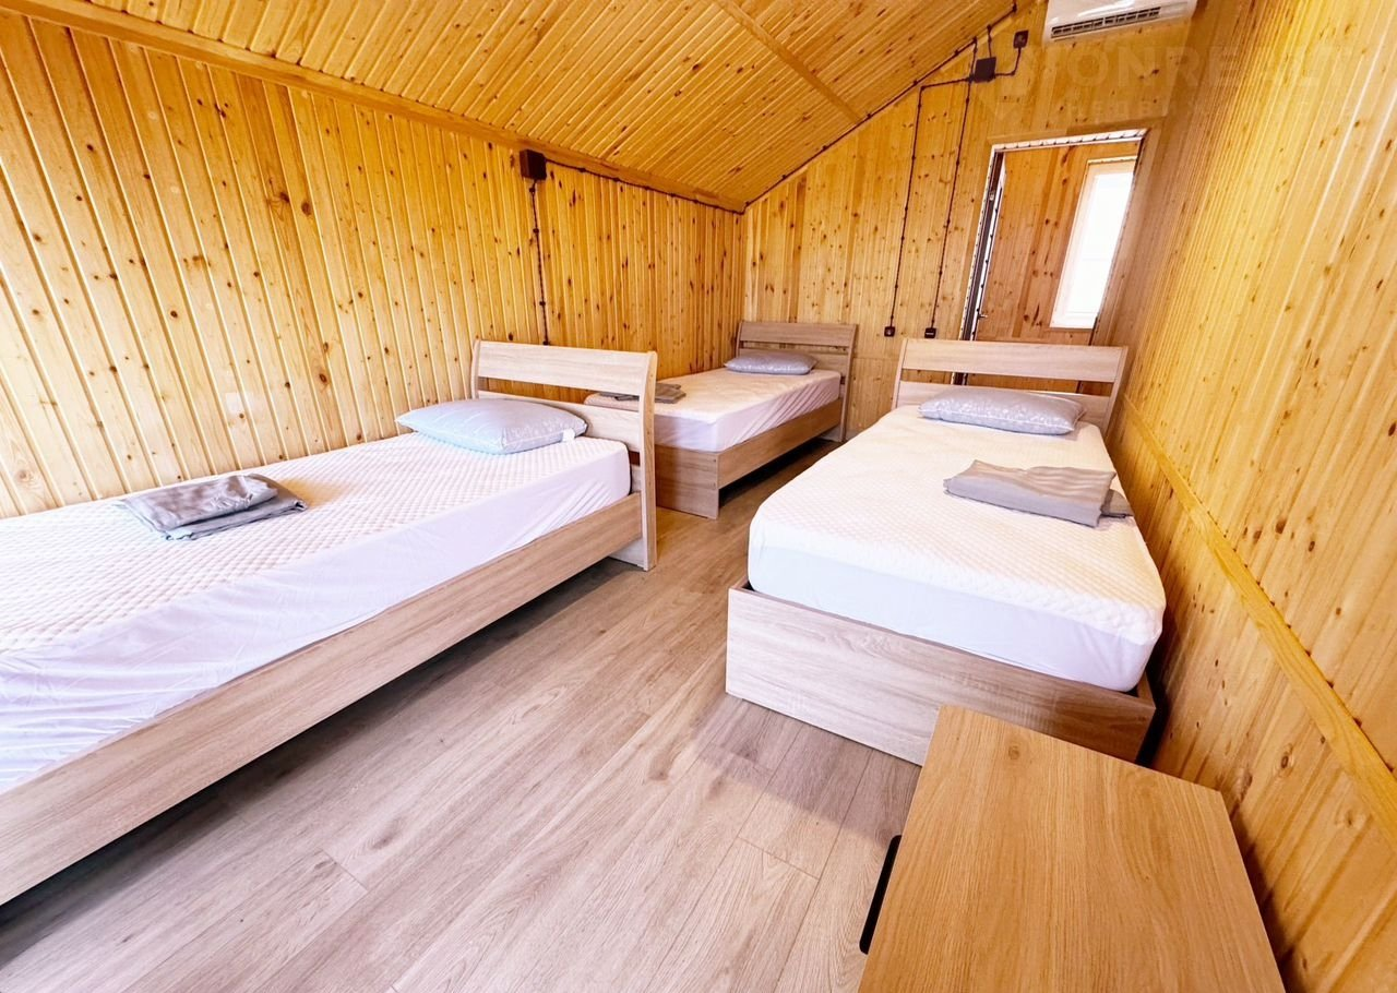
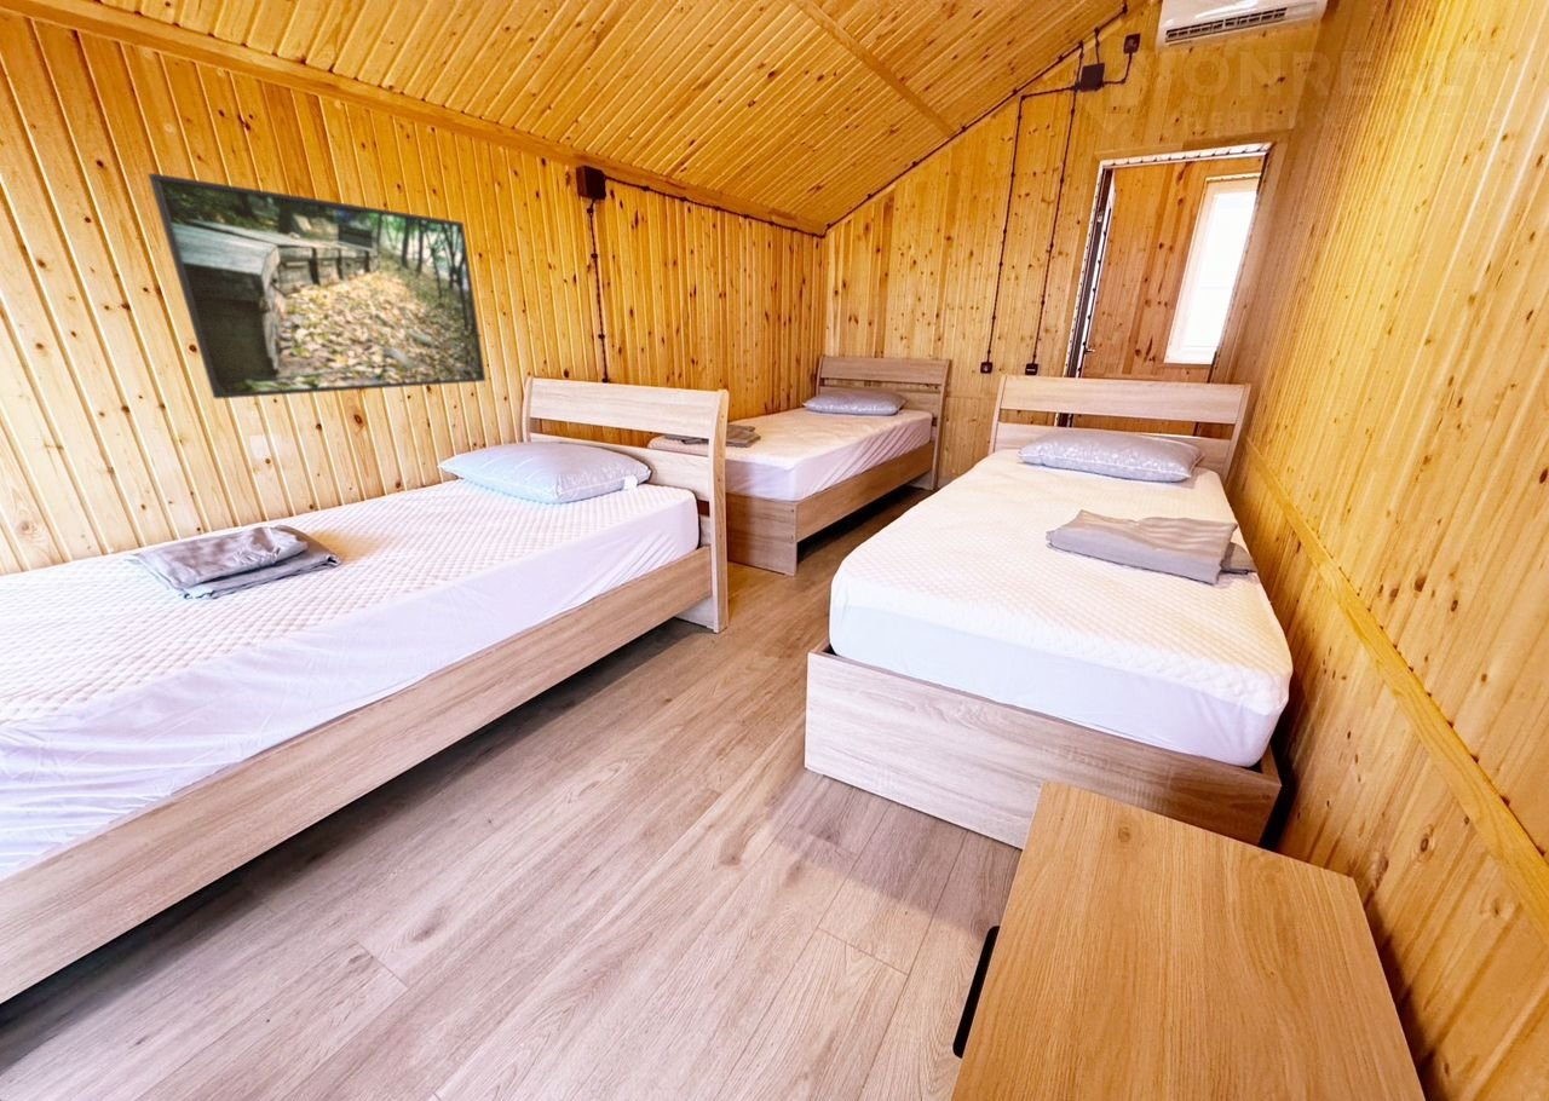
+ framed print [146,172,486,400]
